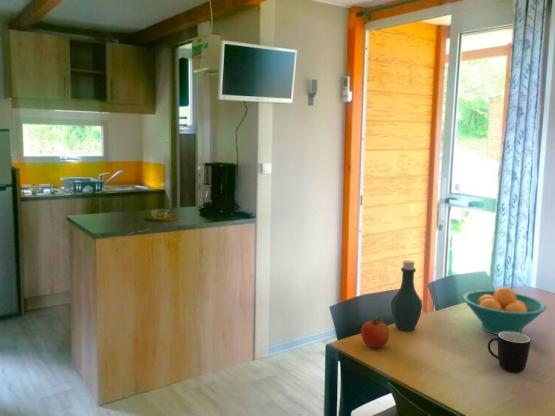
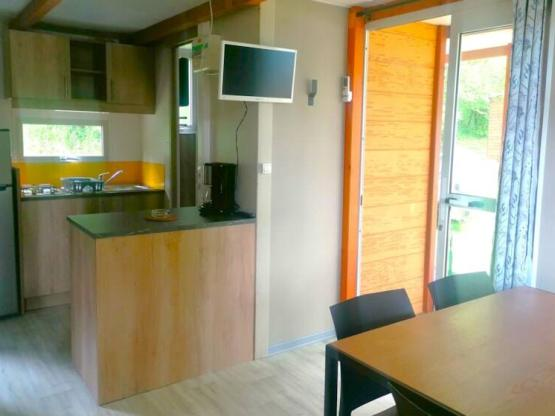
- fruit bowl [462,286,548,336]
- bottle [390,260,423,332]
- fruit [360,316,391,349]
- mug [487,332,531,374]
